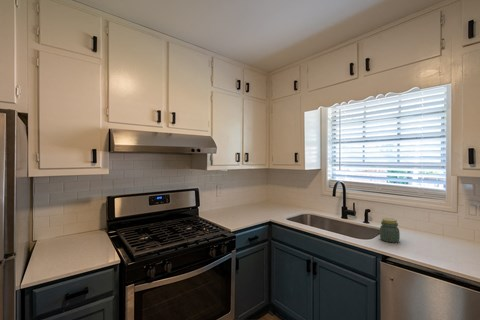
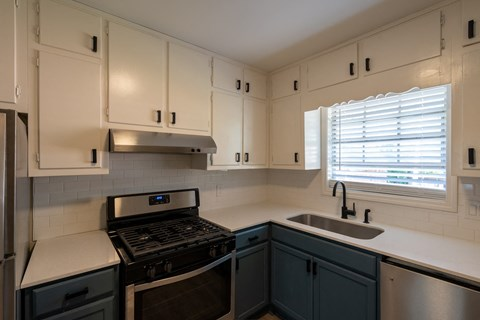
- jar [379,217,401,244]
